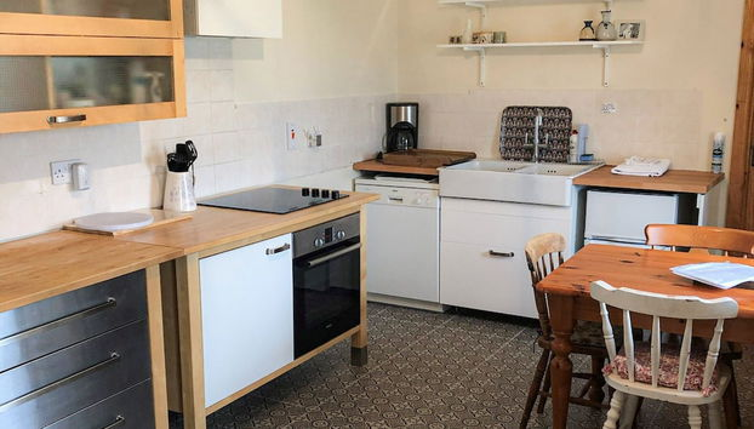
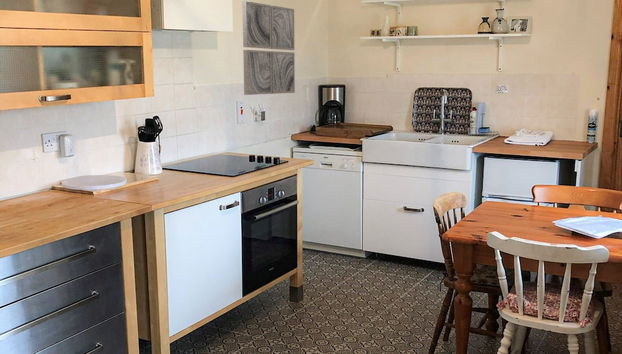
+ wall art [241,0,296,96]
